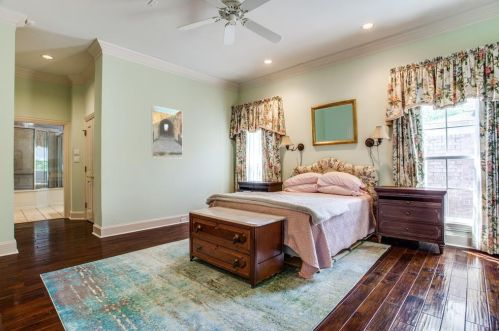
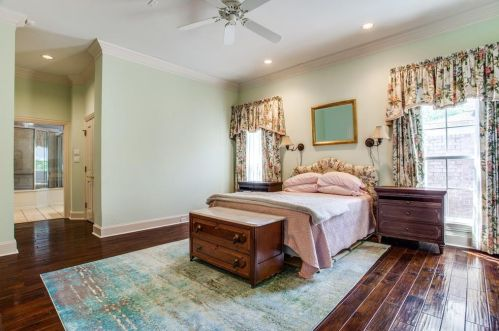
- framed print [151,105,184,159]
